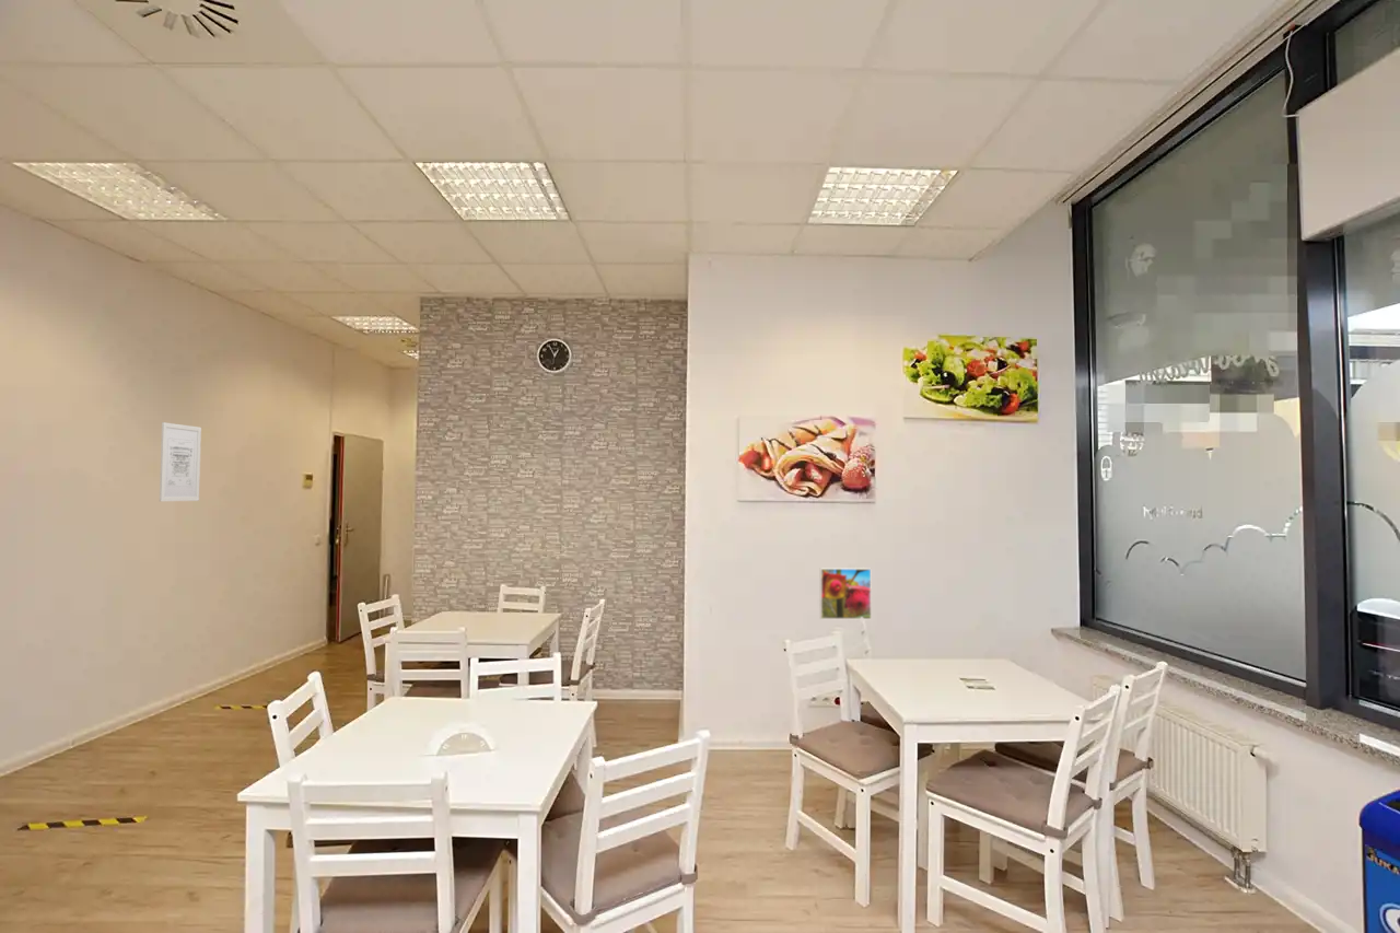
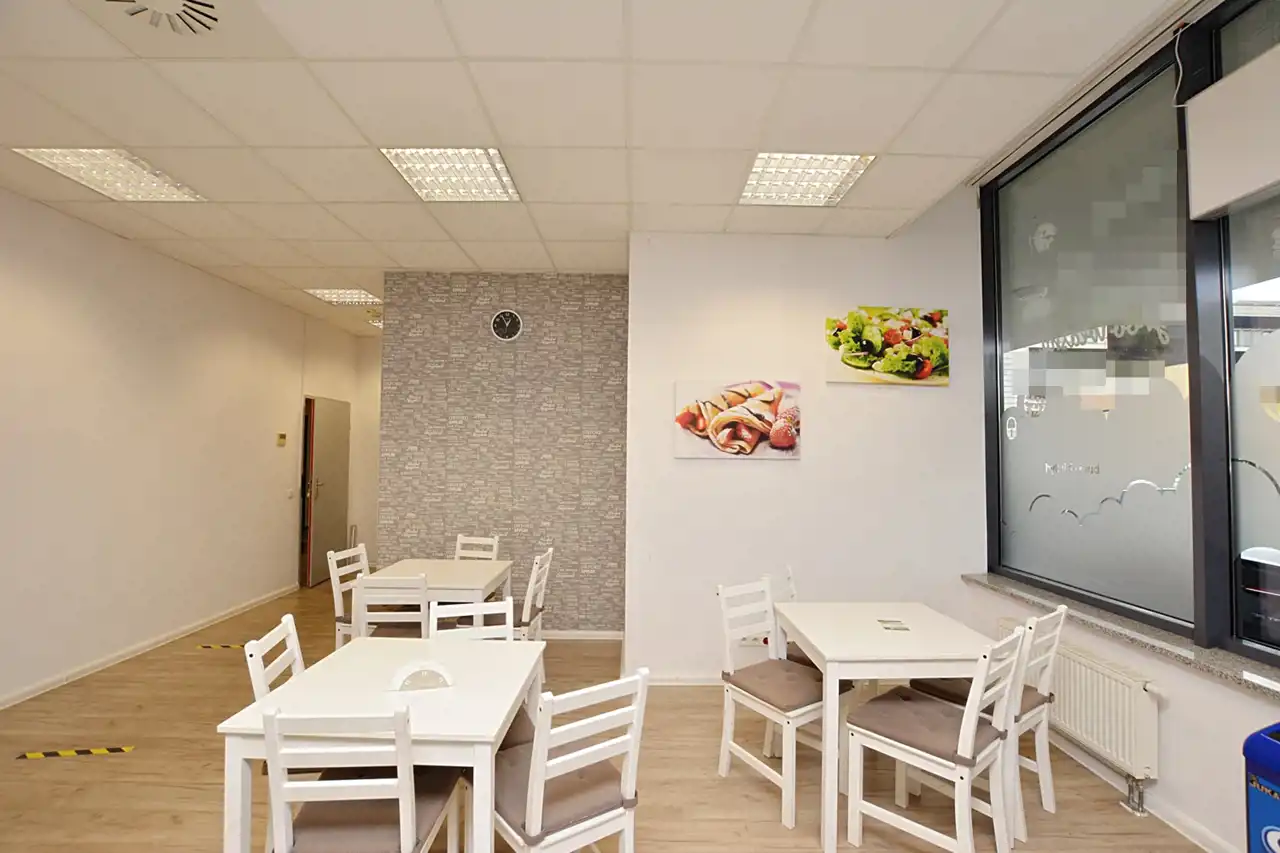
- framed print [819,567,873,620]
- wall art [159,421,202,502]
